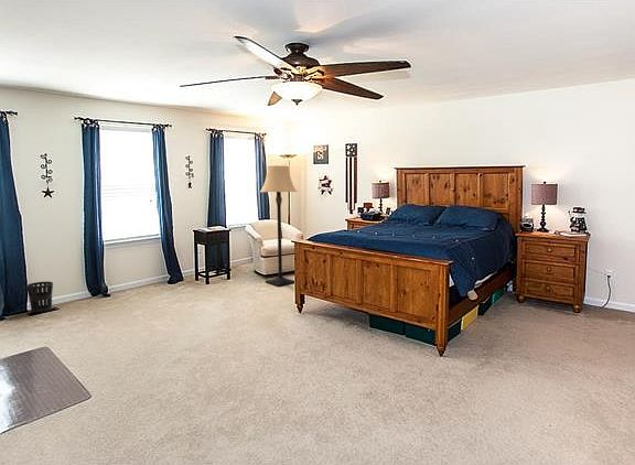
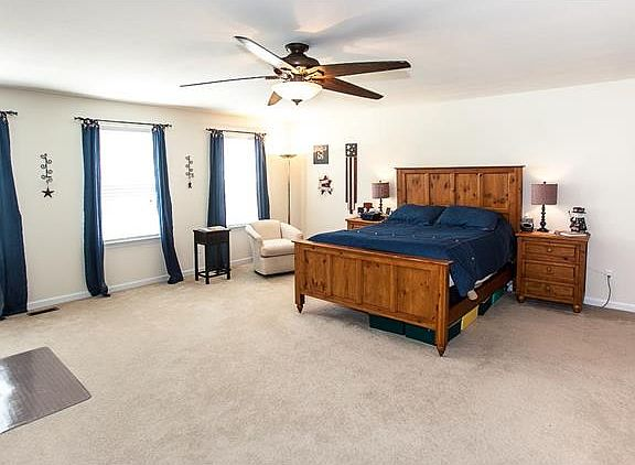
- lamp [259,164,298,286]
- wastebasket [25,281,54,313]
